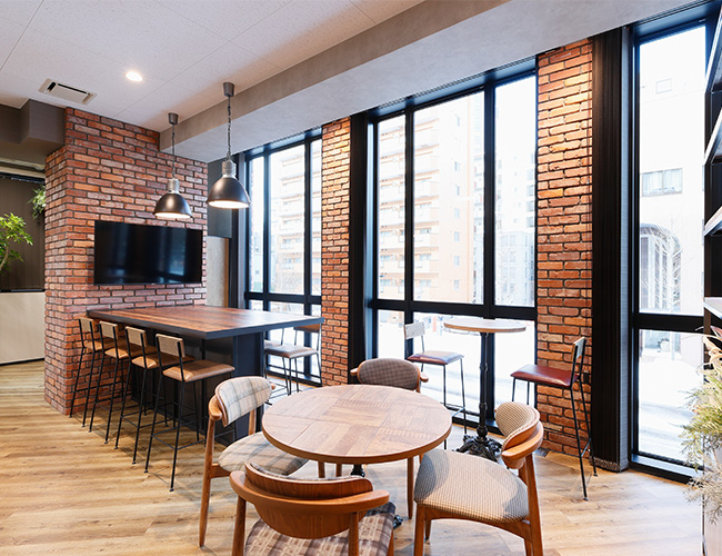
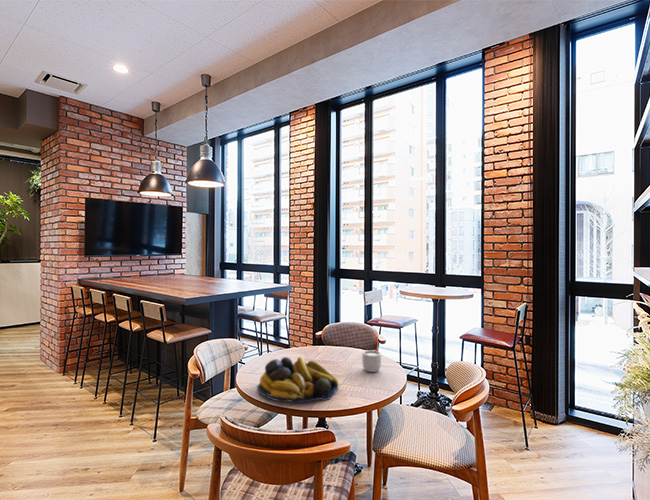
+ mug [361,349,382,373]
+ fruit bowl [256,355,340,404]
